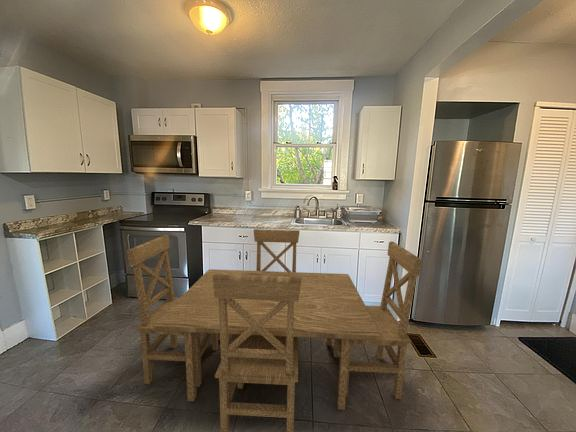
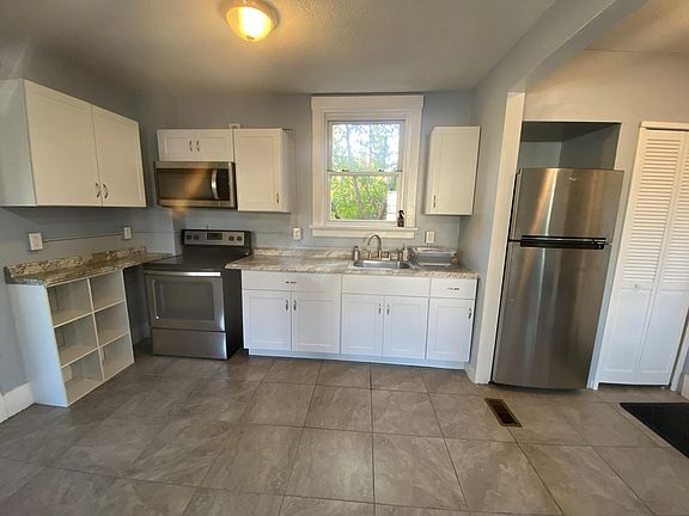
- dining set [126,228,424,432]
